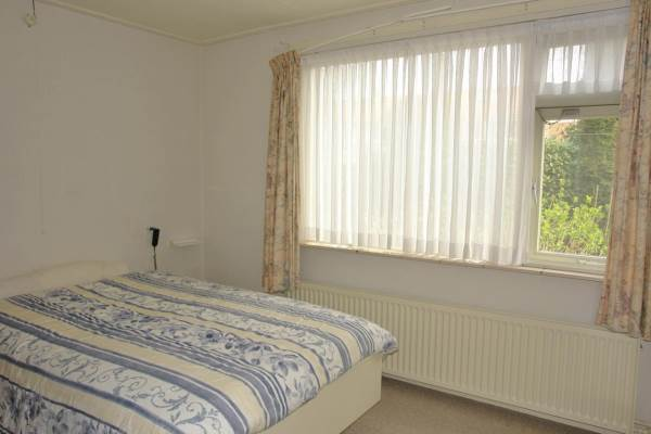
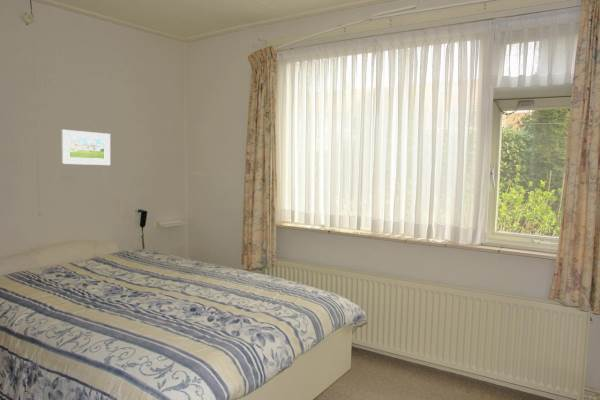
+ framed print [61,129,111,166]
